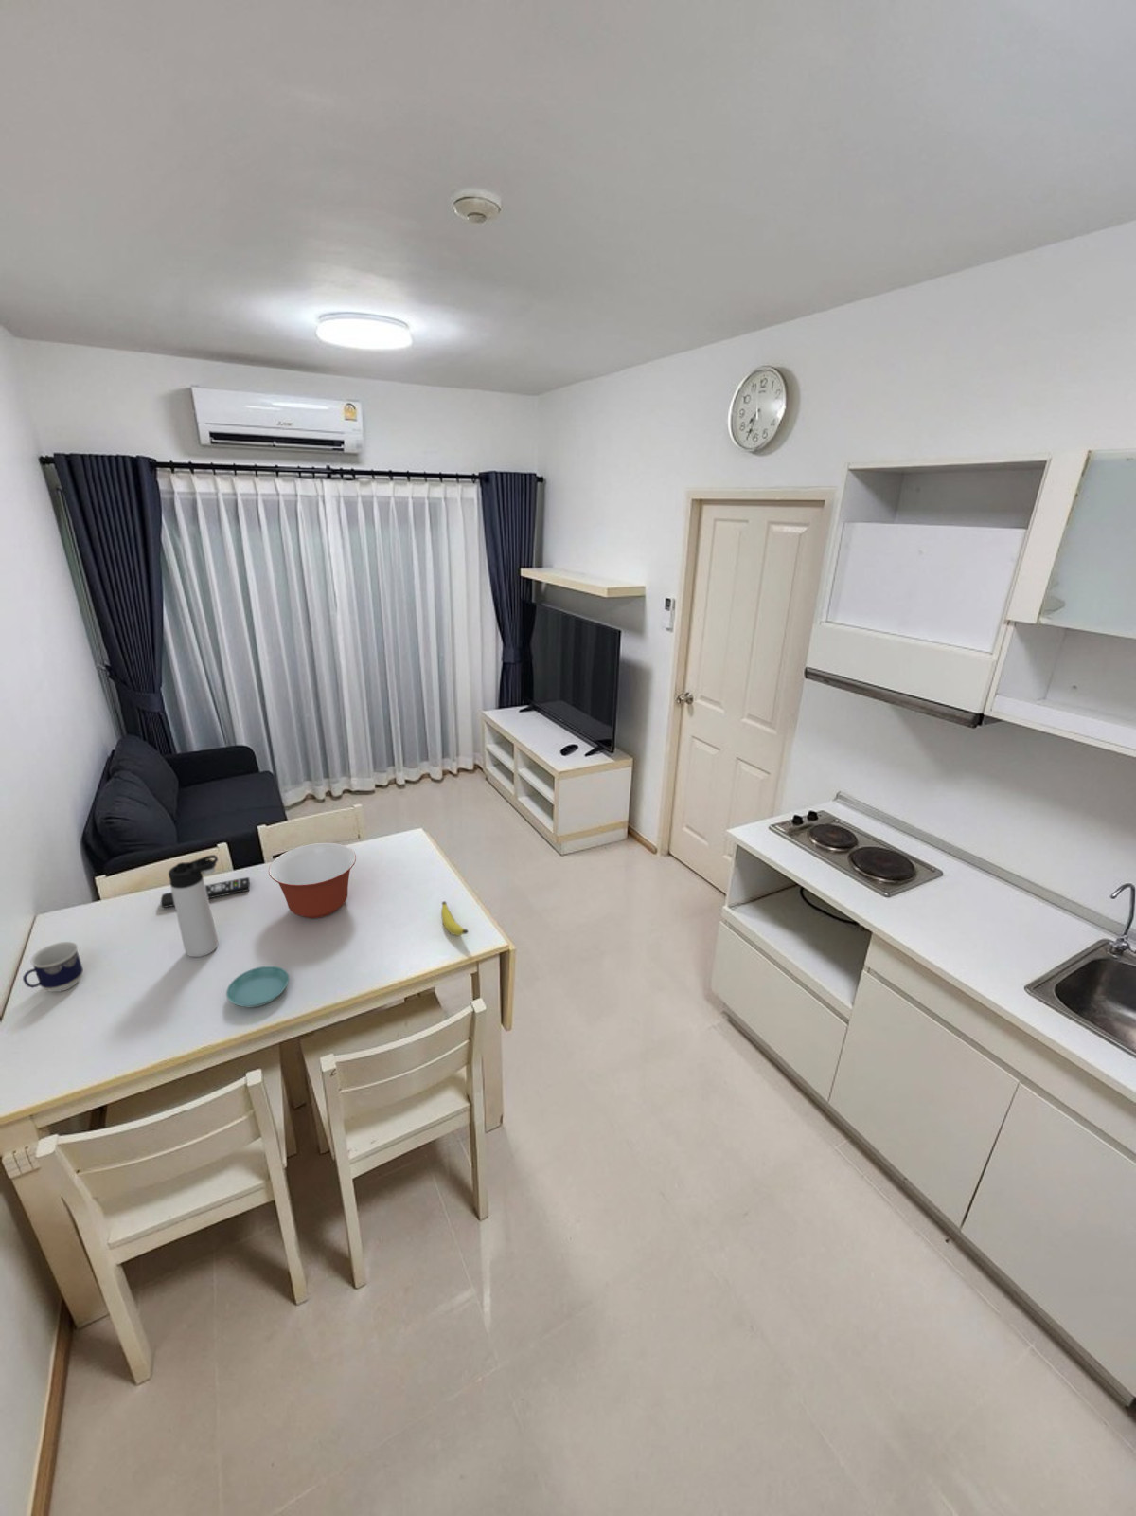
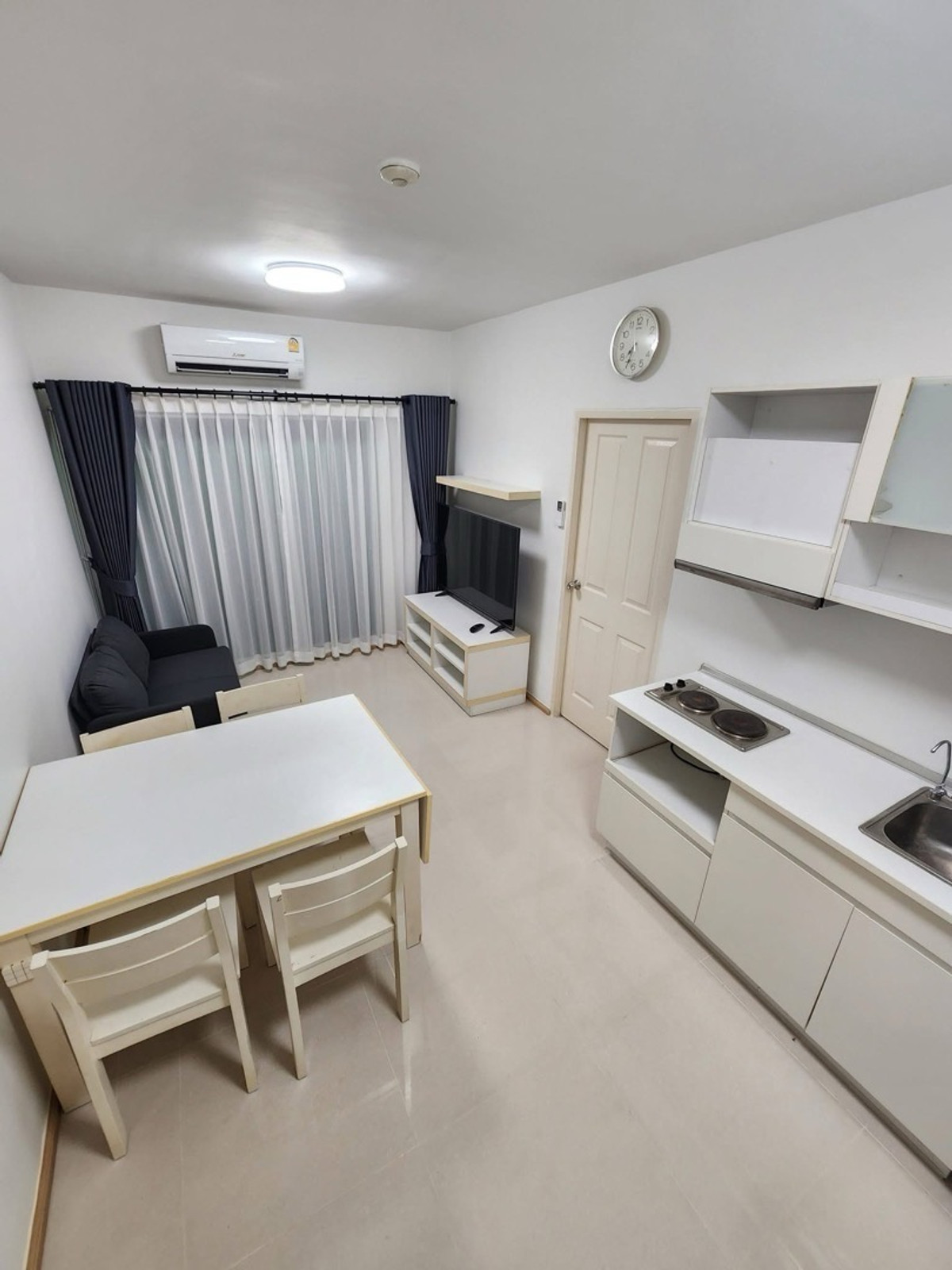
- mixing bowl [268,843,357,919]
- cup [21,941,85,993]
- saucer [226,966,290,1009]
- banana [440,900,469,937]
- thermos bottle [167,853,218,957]
- remote control [160,876,251,908]
